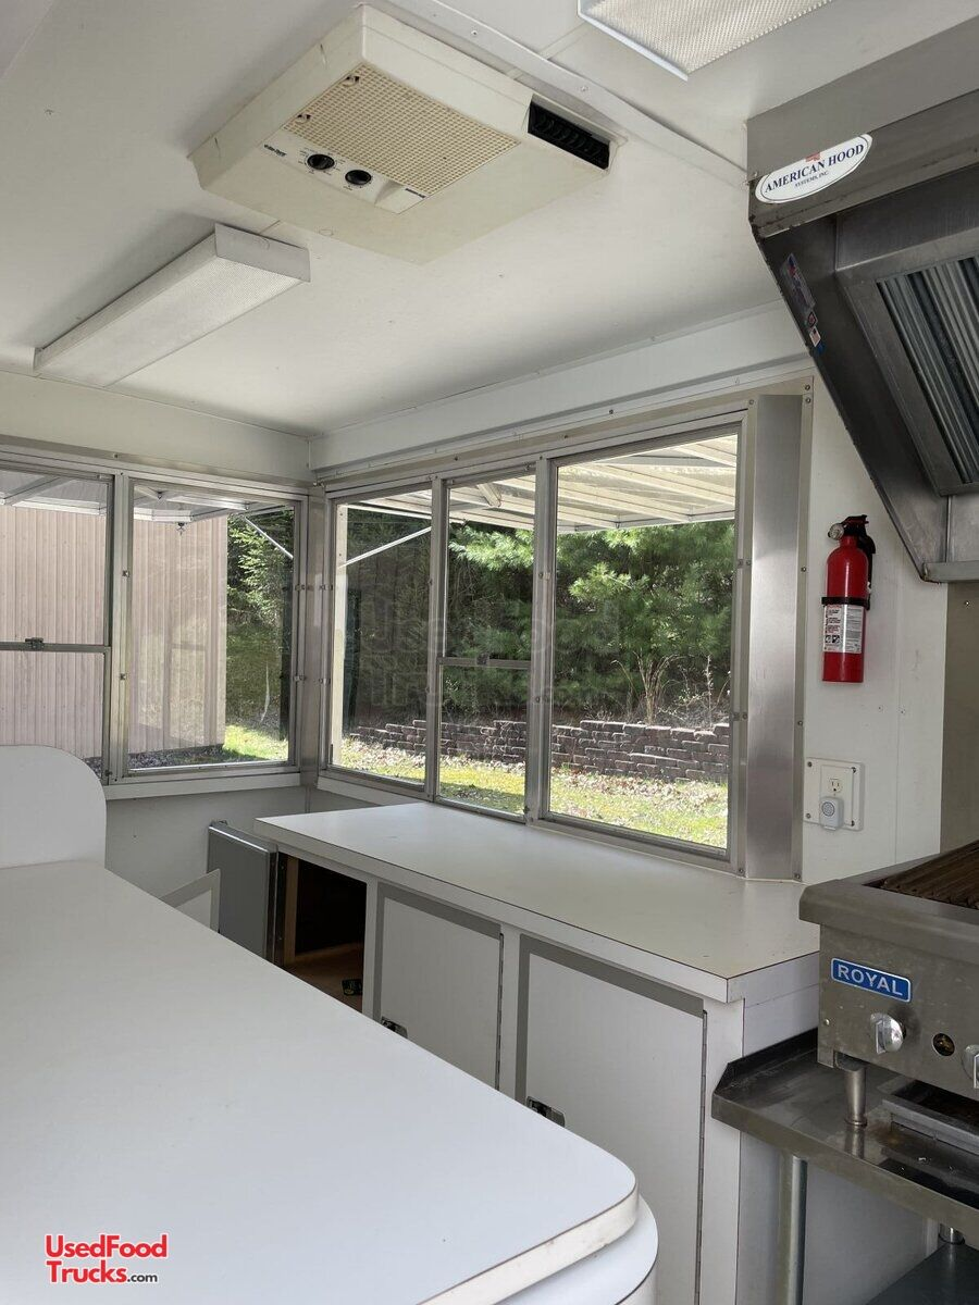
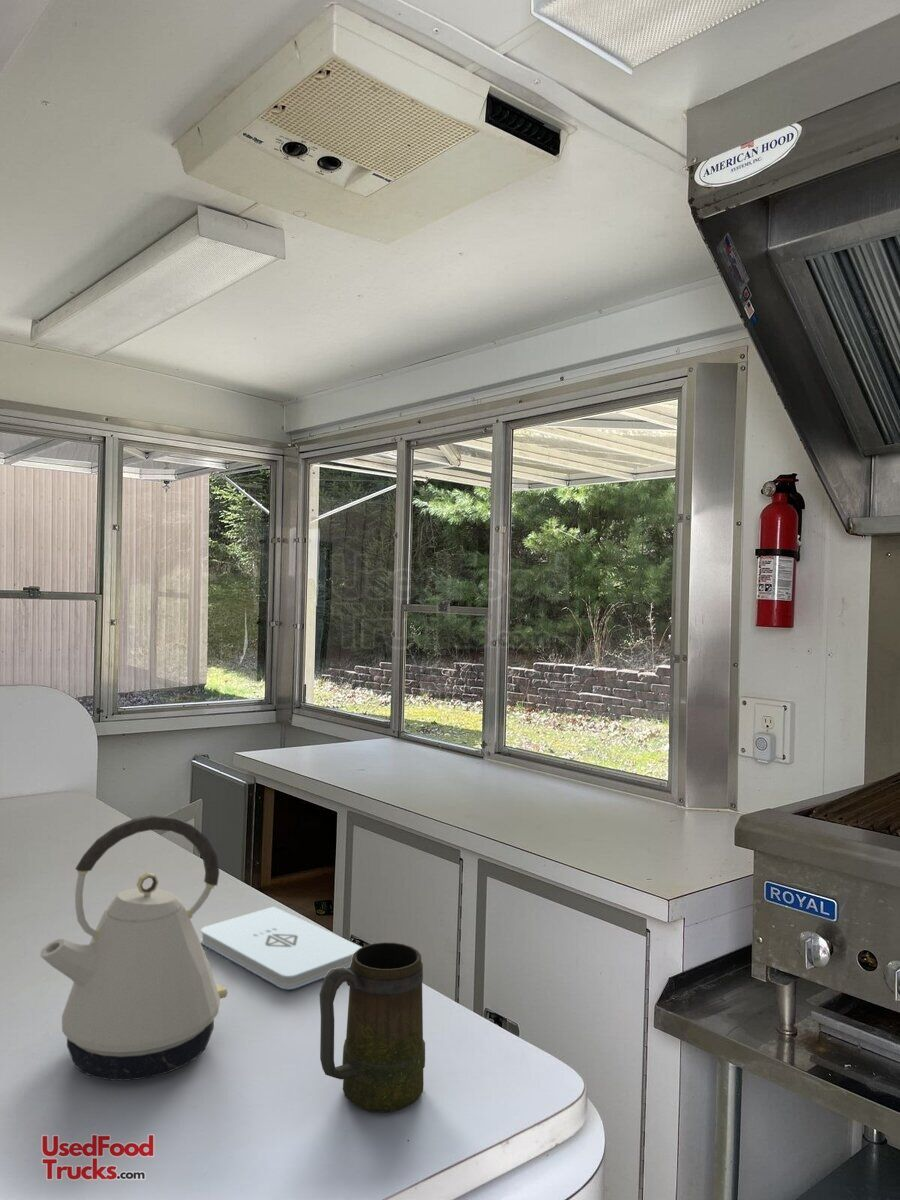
+ mug [318,941,426,1113]
+ kettle [39,814,228,1082]
+ notepad [200,906,362,990]
